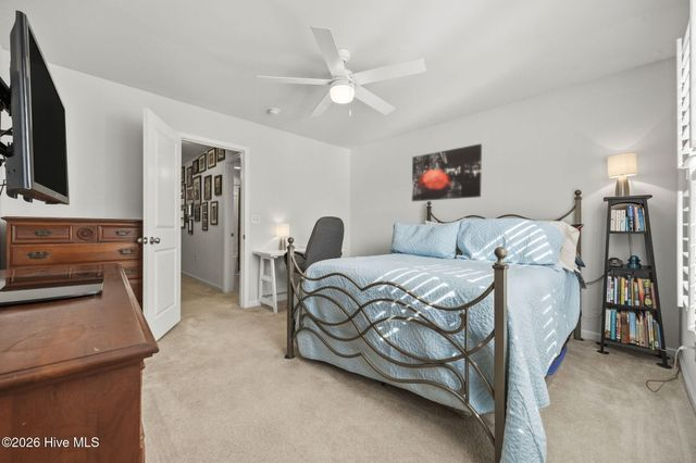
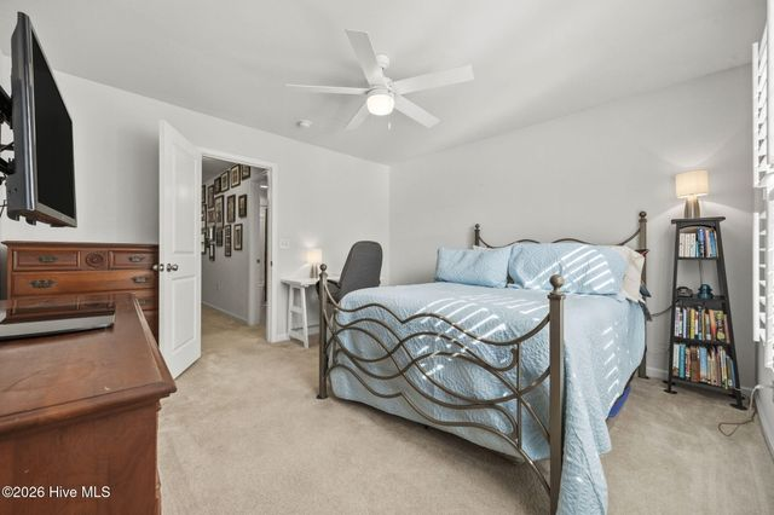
- wall art [411,142,483,202]
